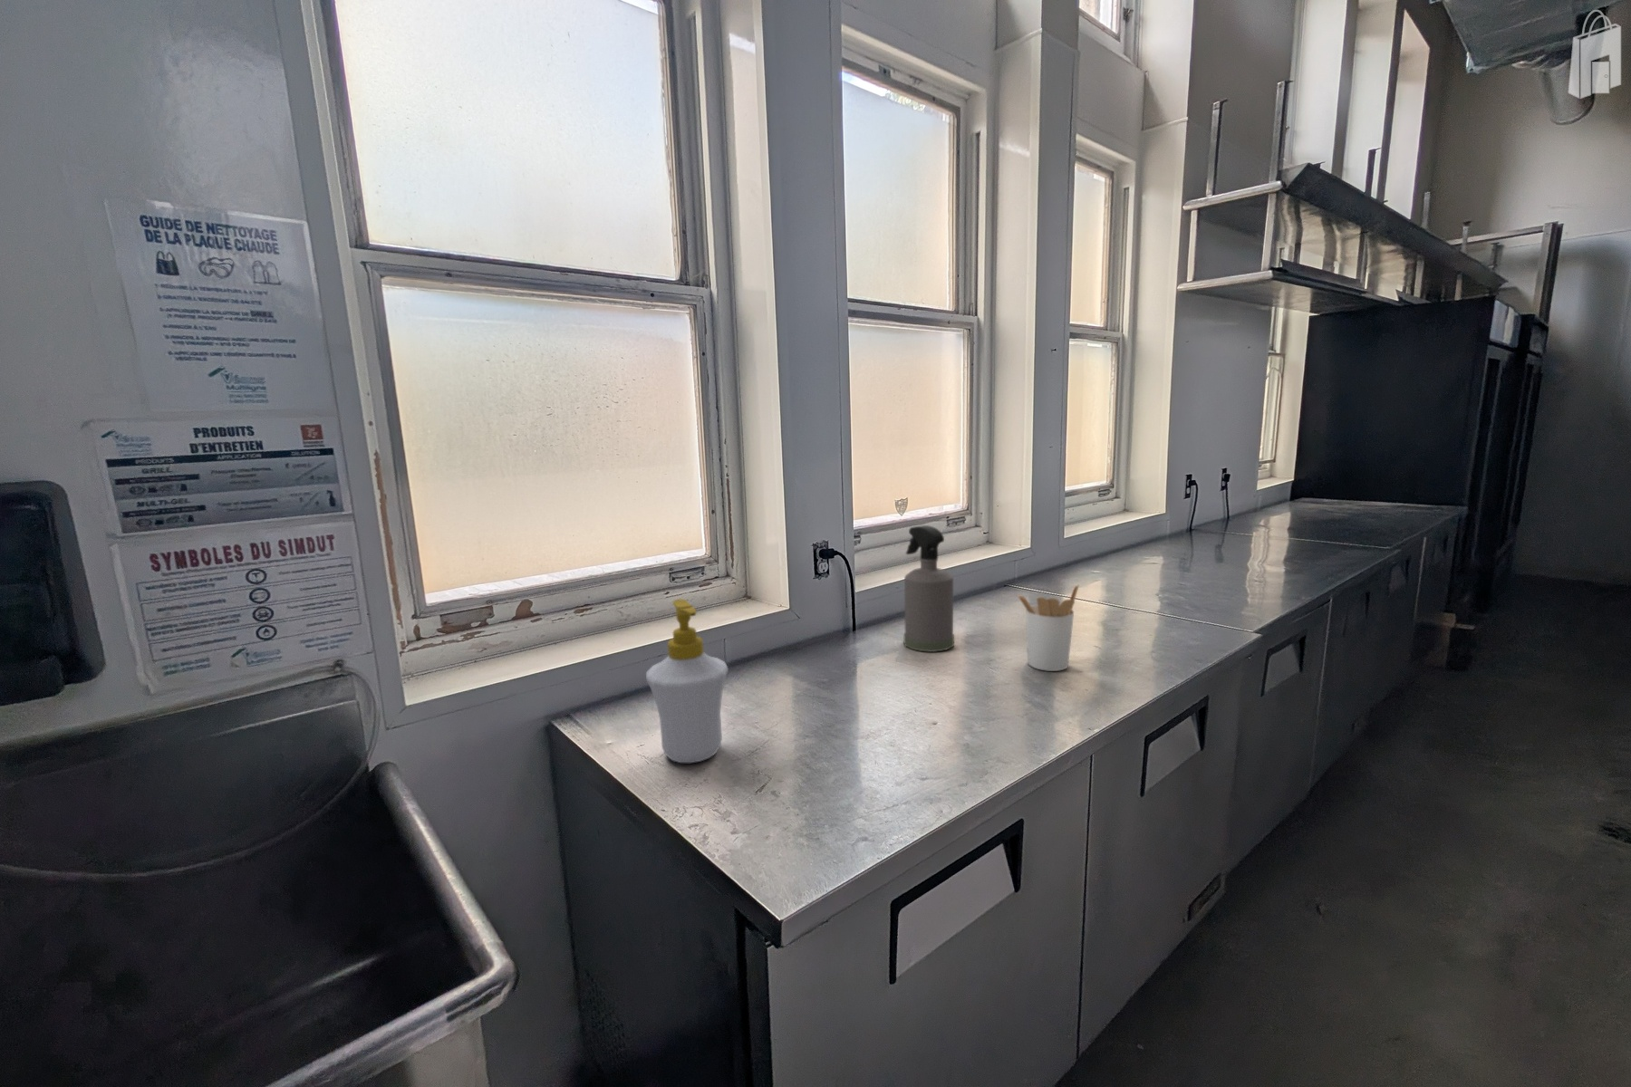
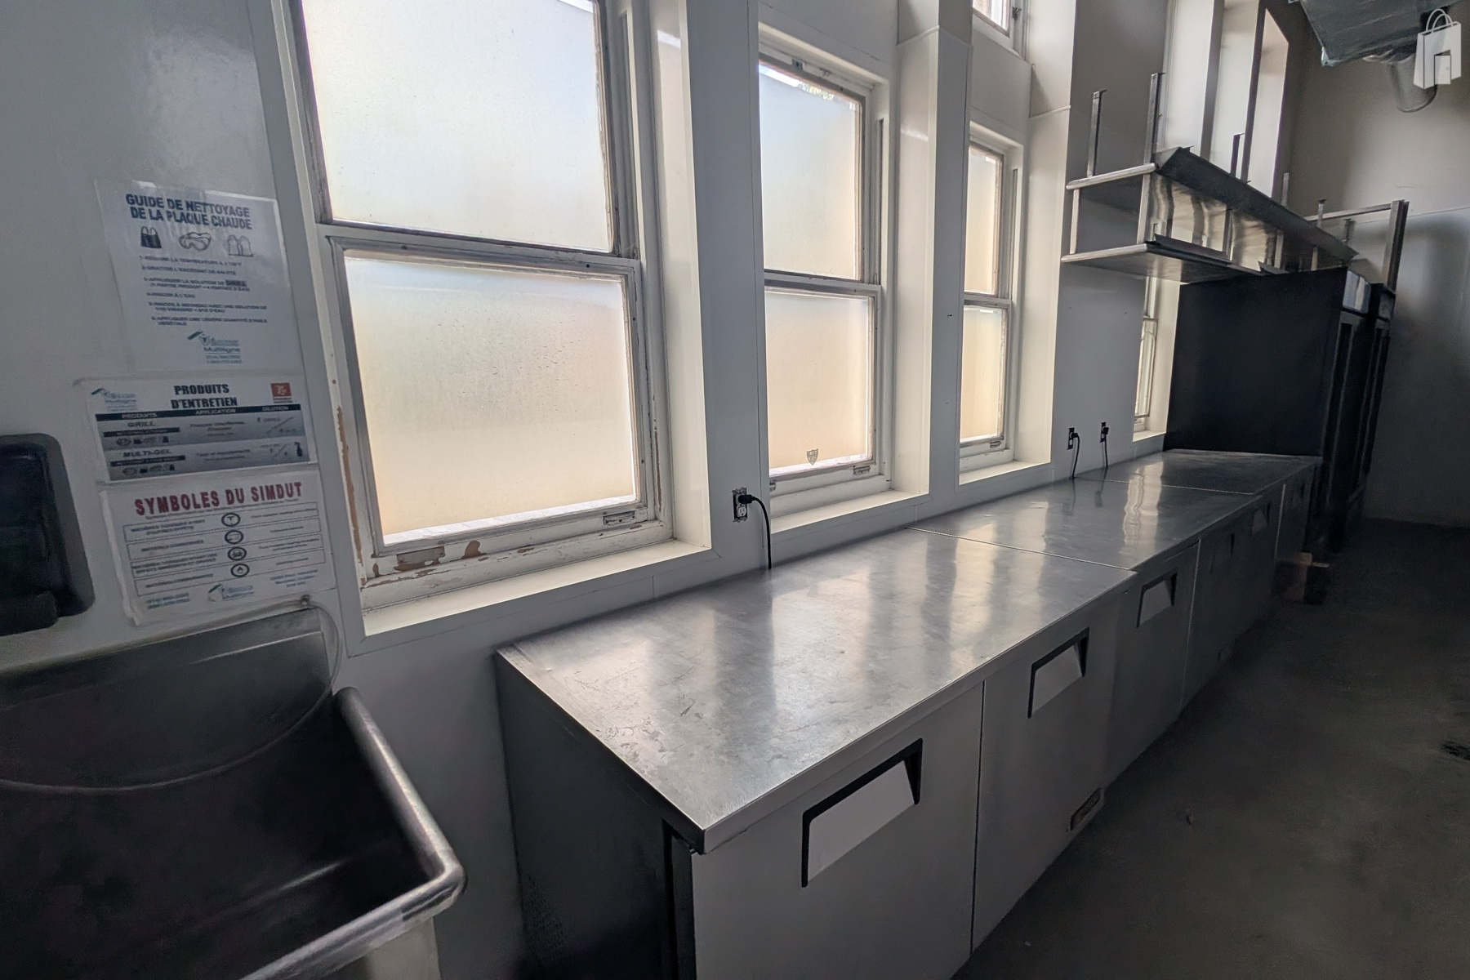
- spray bottle [903,524,955,653]
- soap bottle [646,598,729,763]
- utensil holder [1017,584,1079,672]
